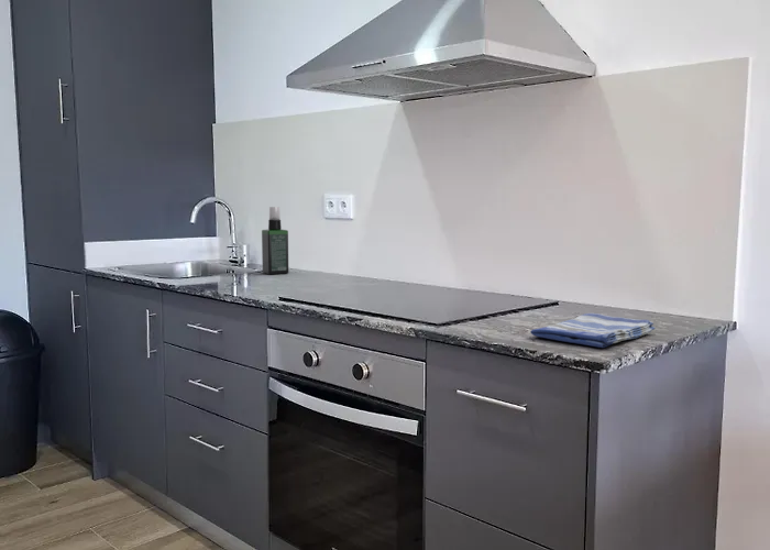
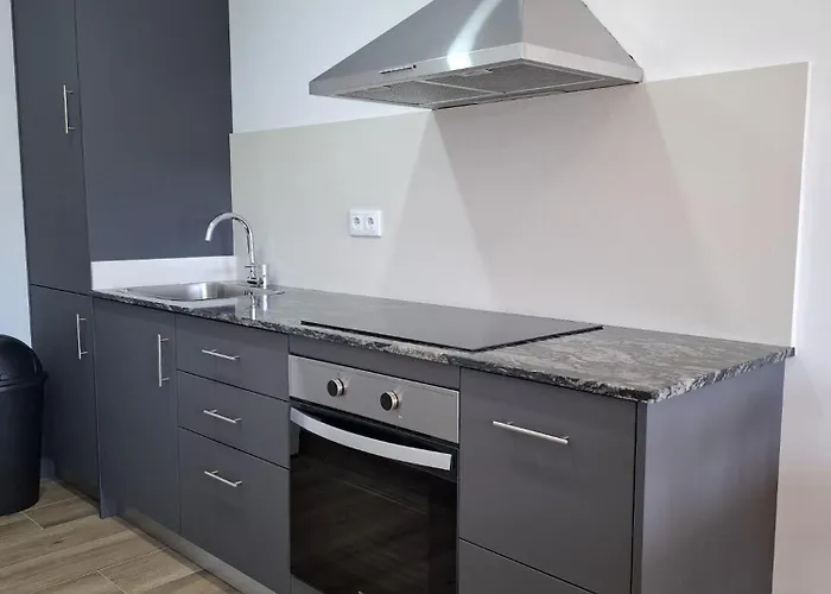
- spray bottle [261,206,289,275]
- dish towel [529,312,657,349]
